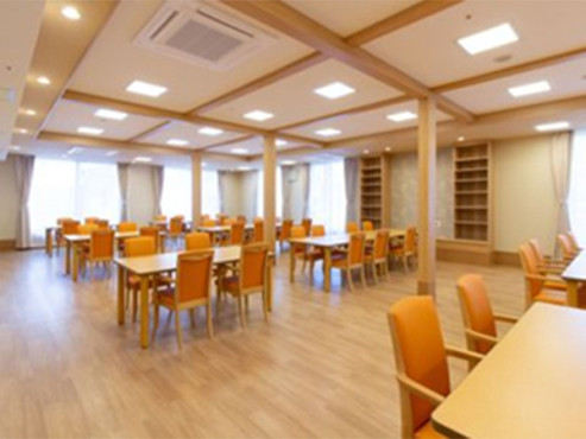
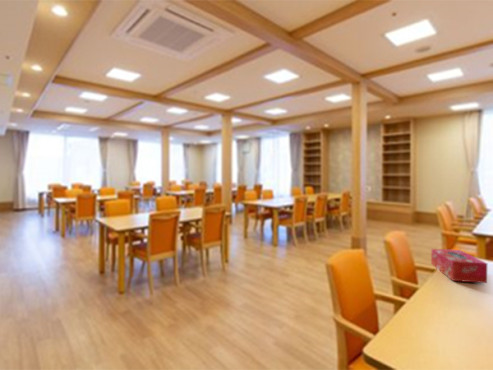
+ tissue box [430,248,488,284]
